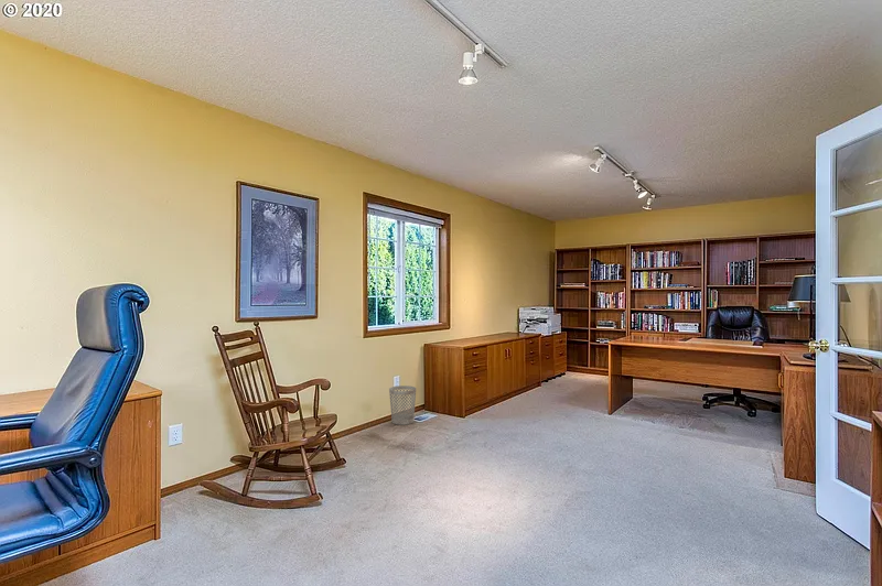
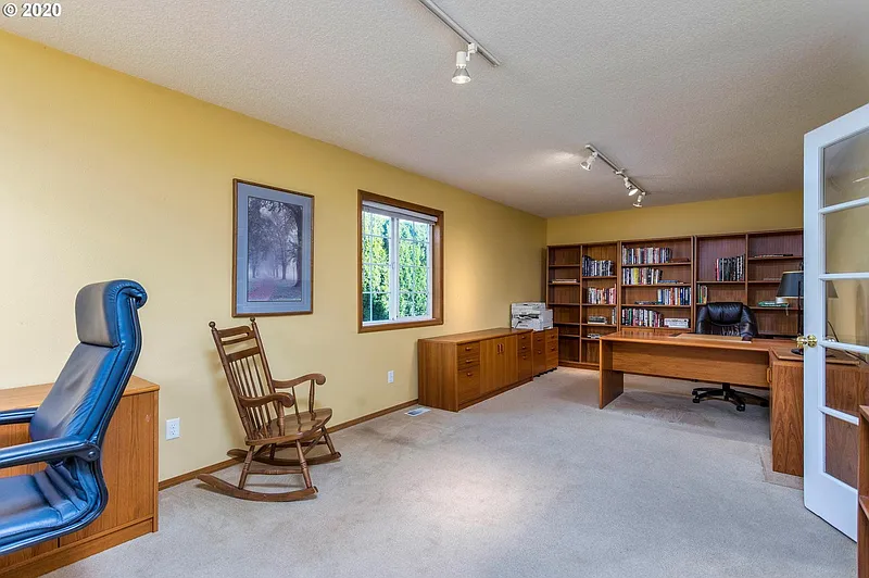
- wastebasket [388,384,418,426]
